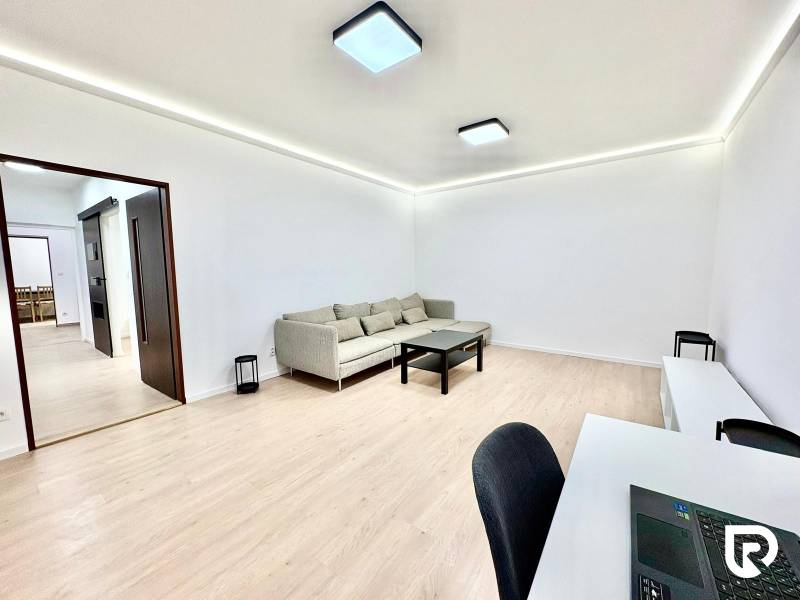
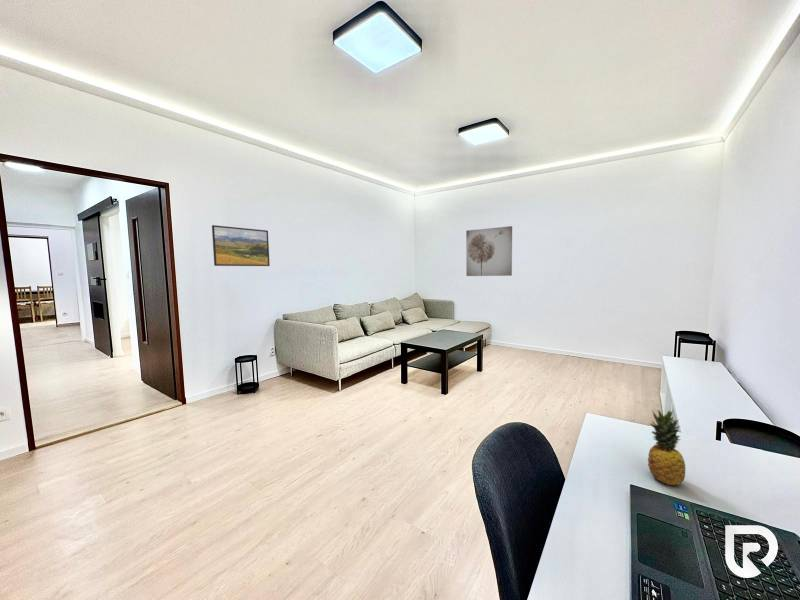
+ wall art [465,225,513,277]
+ fruit [647,409,687,486]
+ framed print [211,224,271,267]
